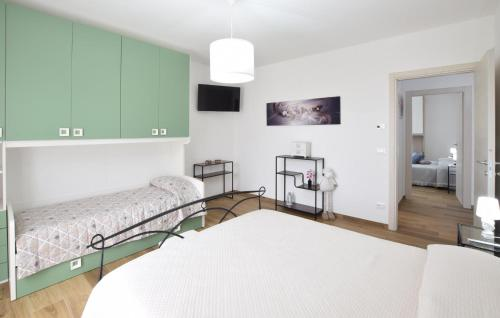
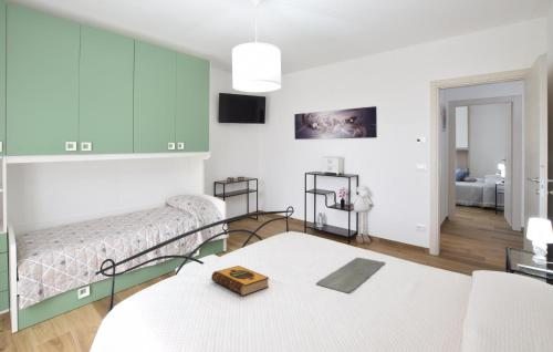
+ bath mat [315,257,386,294]
+ hardback book [210,265,270,298]
